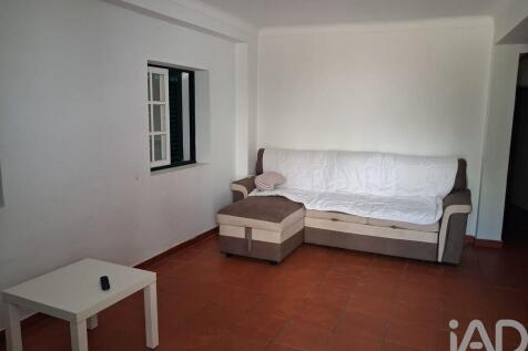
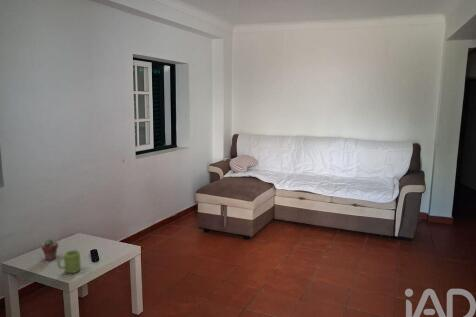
+ potted succulent [40,238,59,261]
+ mug [56,249,82,274]
